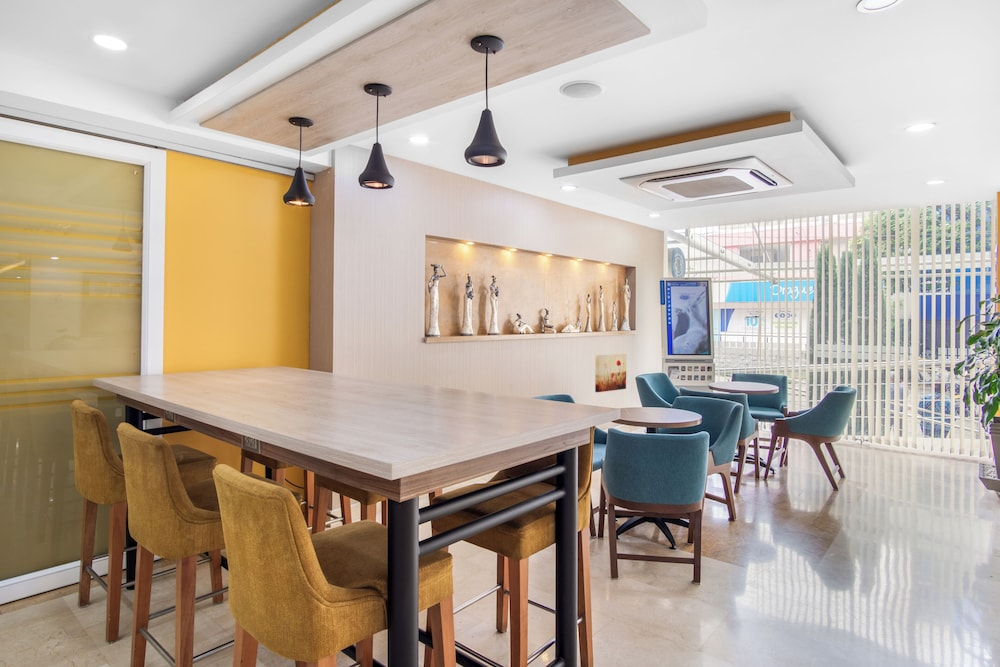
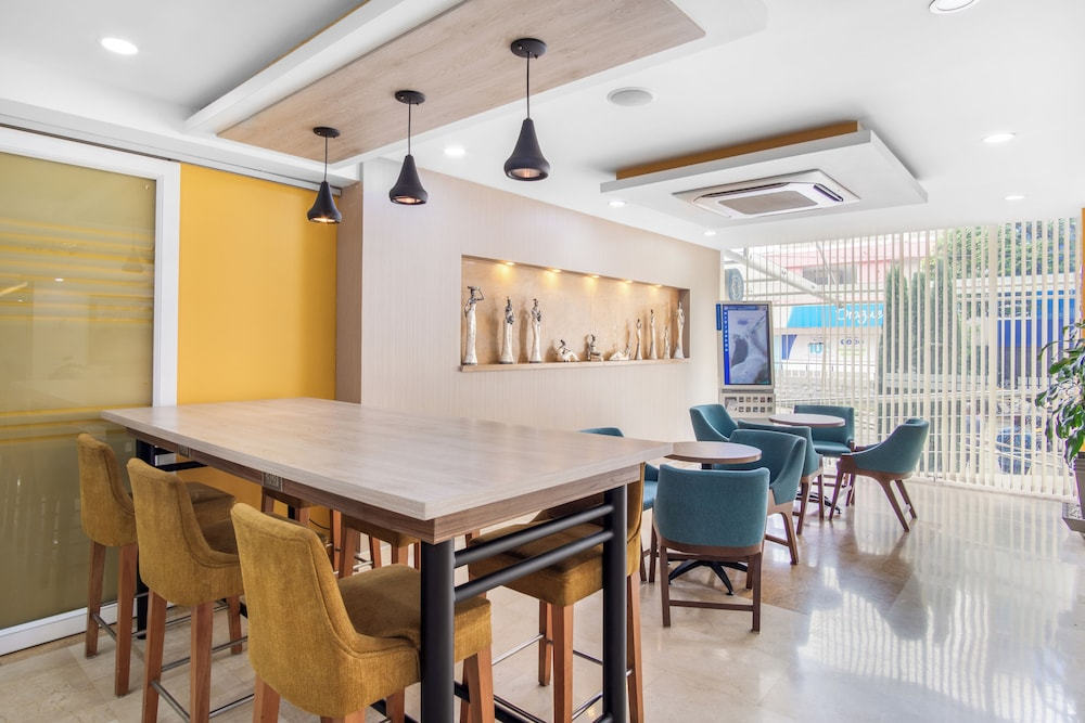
- wall art [594,353,627,393]
